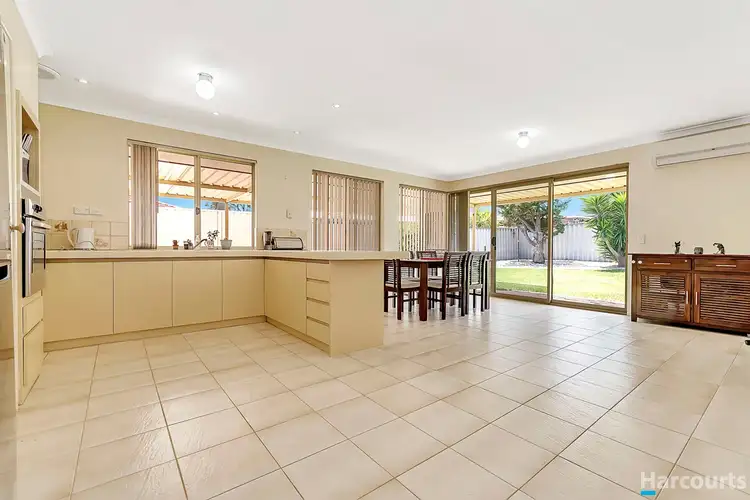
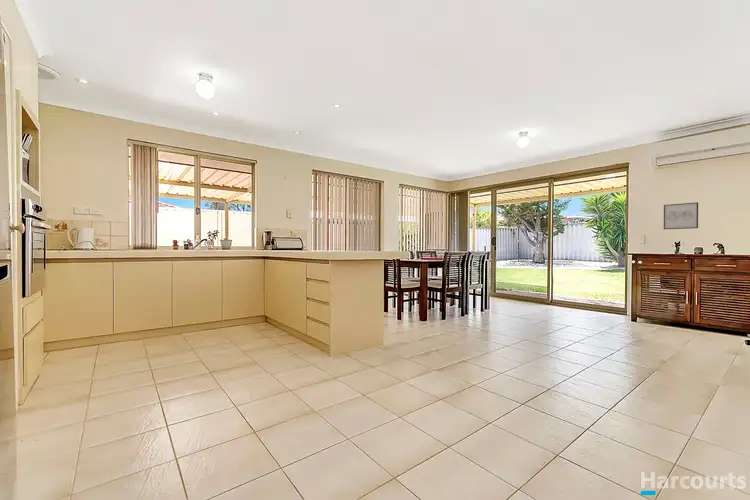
+ wall art [663,201,699,230]
